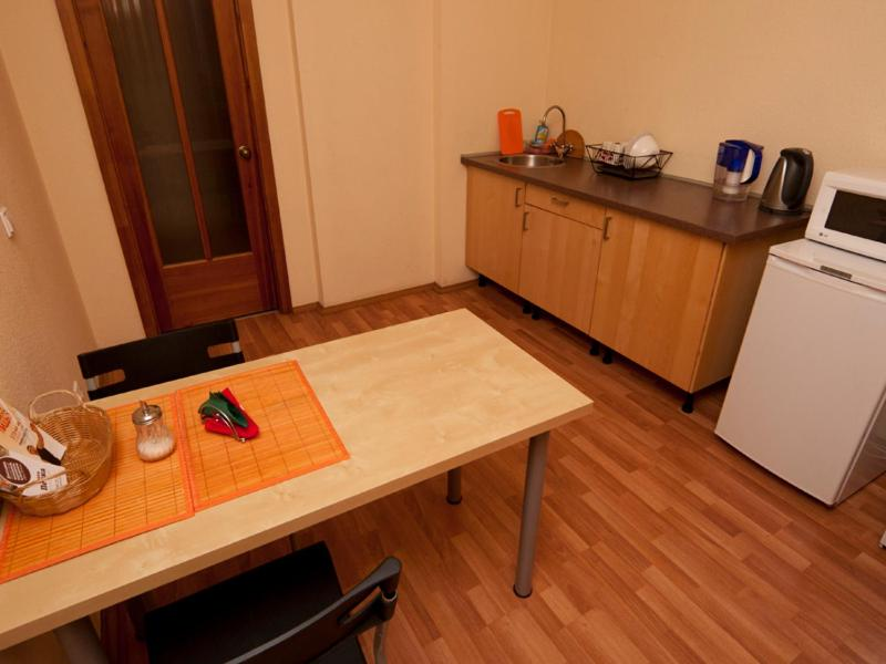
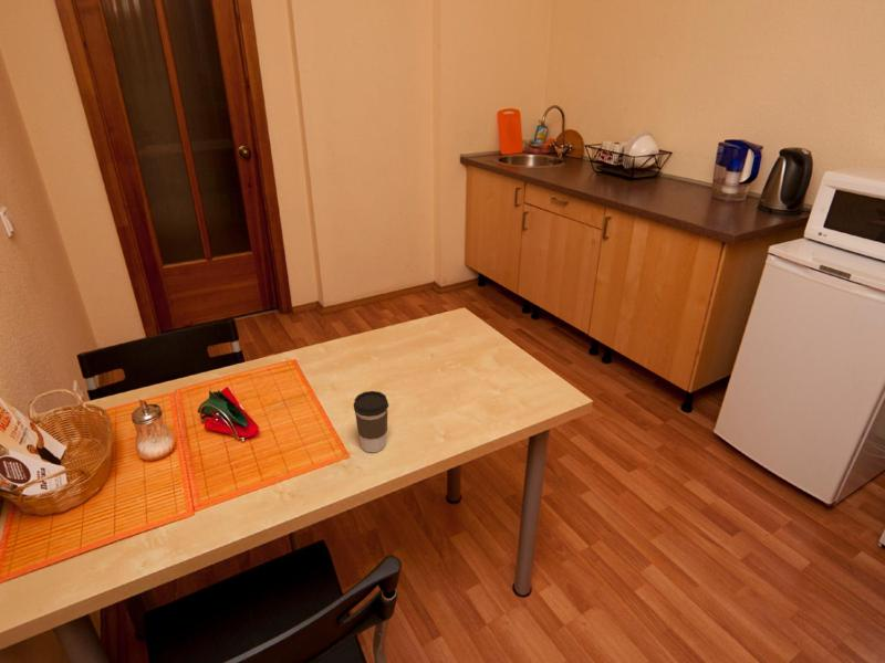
+ coffee cup [353,390,389,453]
